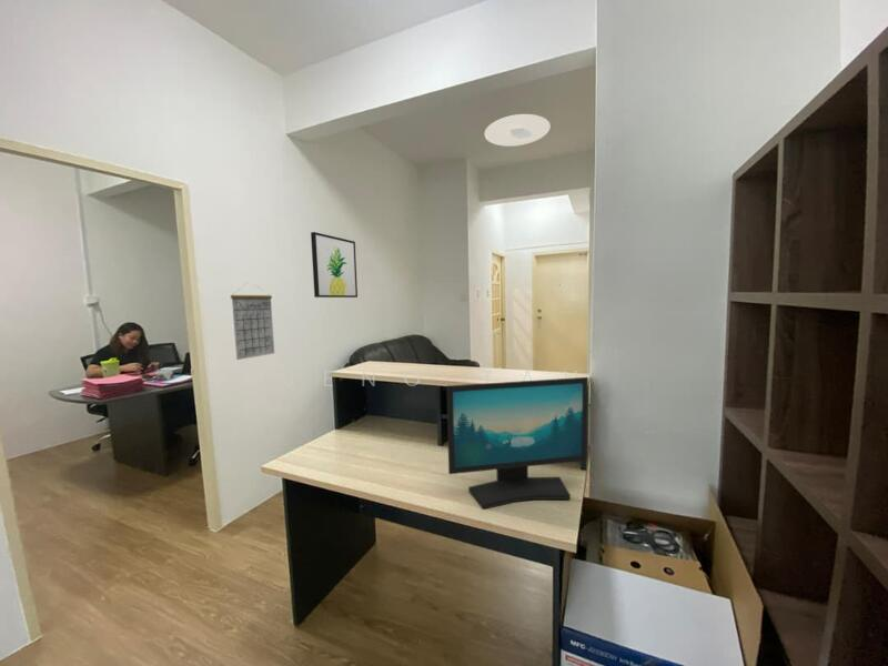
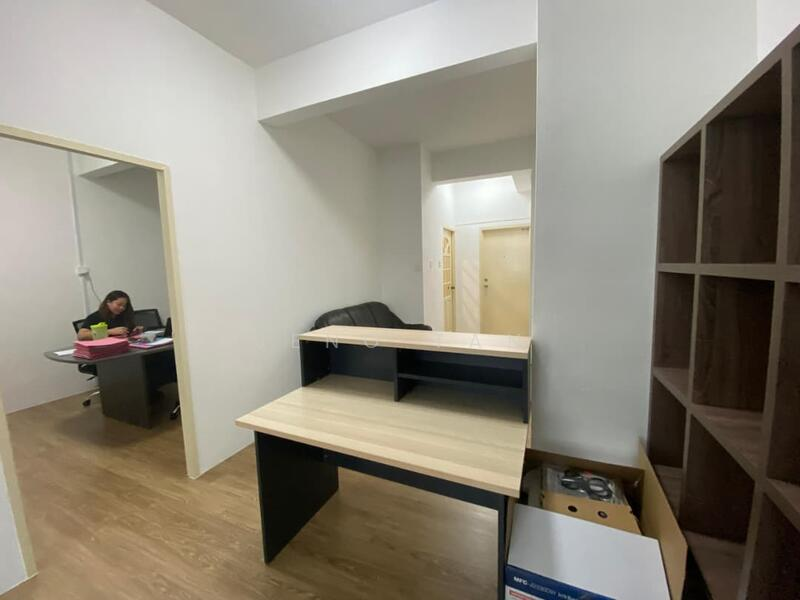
- calendar [230,283,275,361]
- wall art [310,231,359,299]
- computer monitor [446,376,589,511]
- ceiling light [484,113,552,148]
